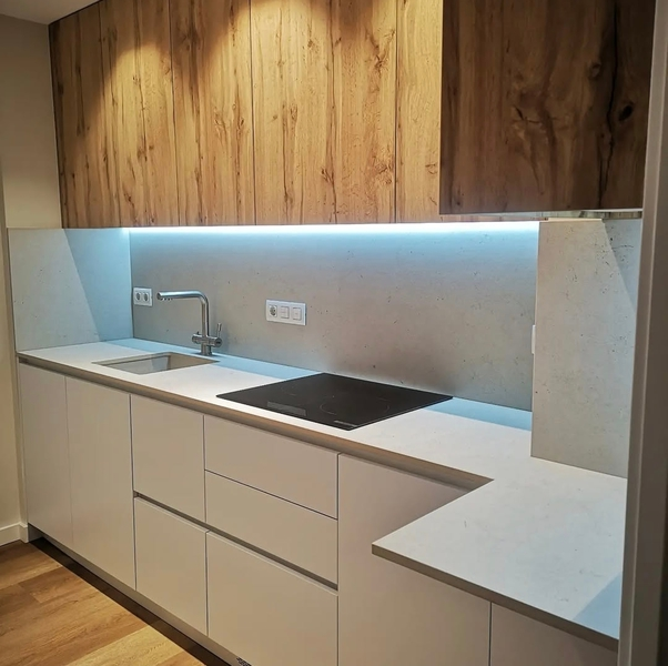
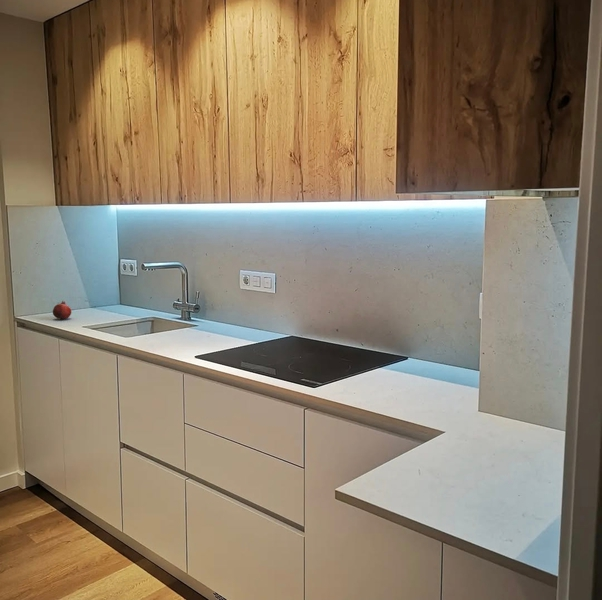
+ fruit [52,300,72,321]
